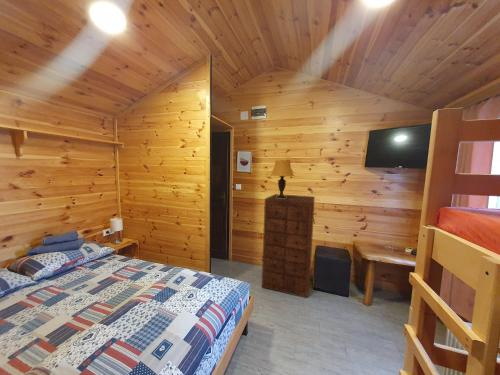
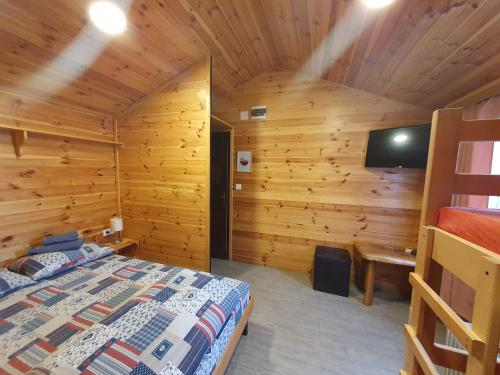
- table lamp [270,159,295,198]
- dresser [261,193,316,299]
